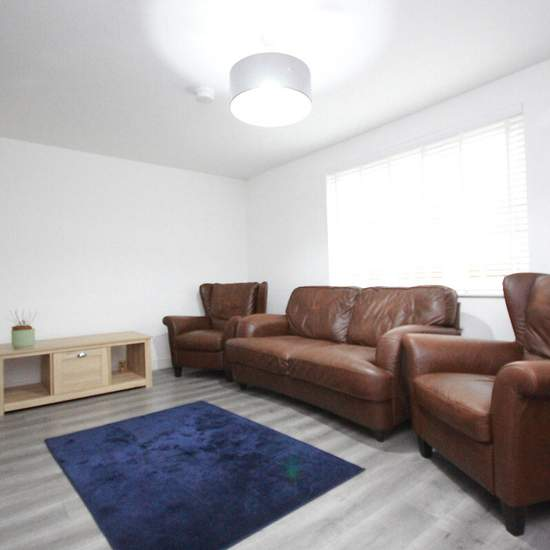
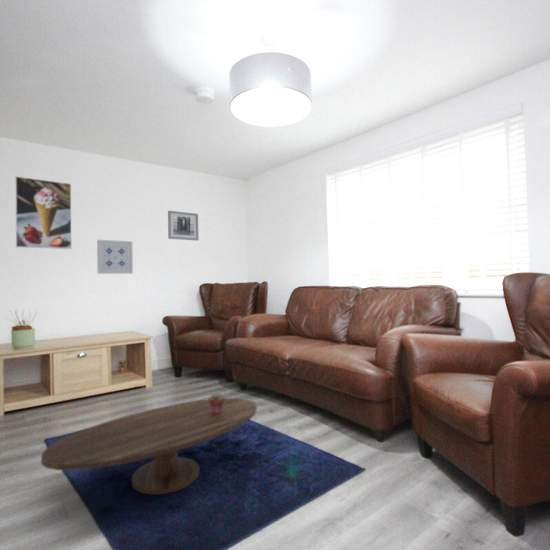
+ coffee table [40,397,258,496]
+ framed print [14,175,73,250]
+ wall art [96,239,134,275]
+ potted succulent [208,390,226,414]
+ wall art [167,210,199,242]
